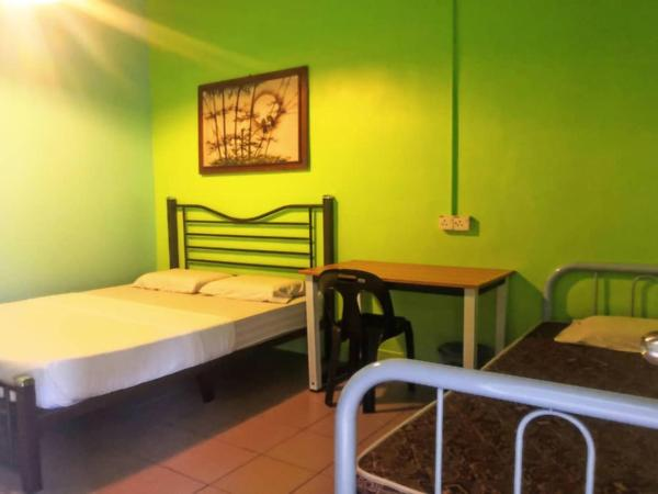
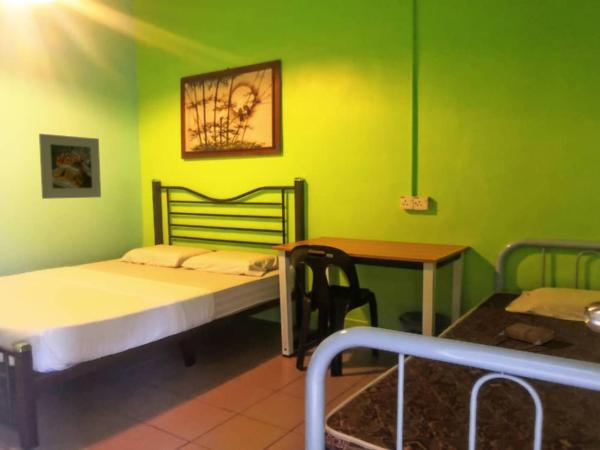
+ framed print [38,132,102,200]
+ shoulder bag [487,322,554,351]
